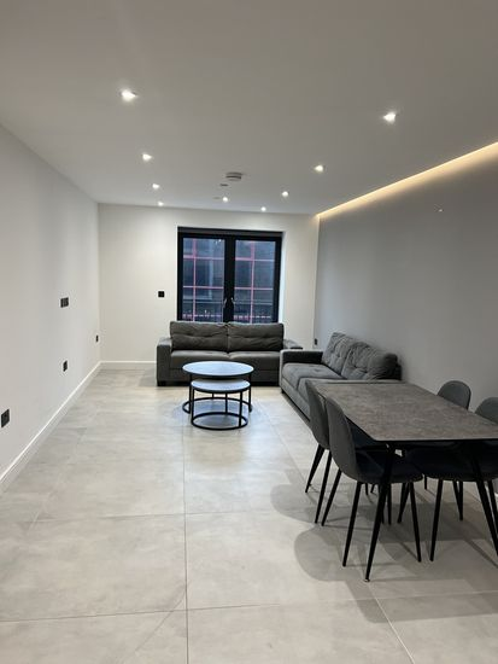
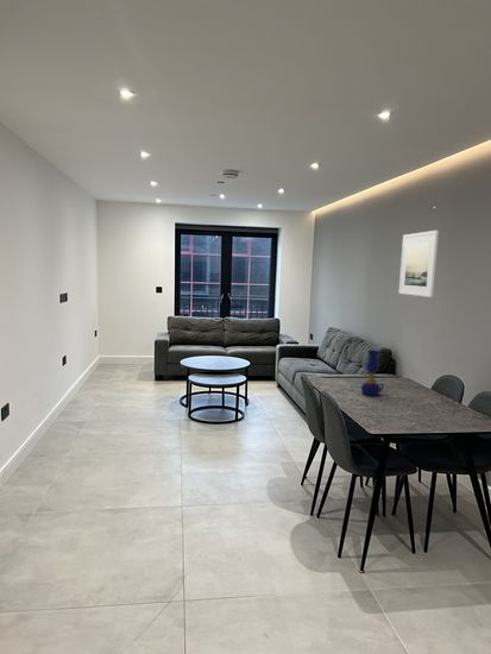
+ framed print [398,229,440,298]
+ oil lamp [360,348,385,397]
